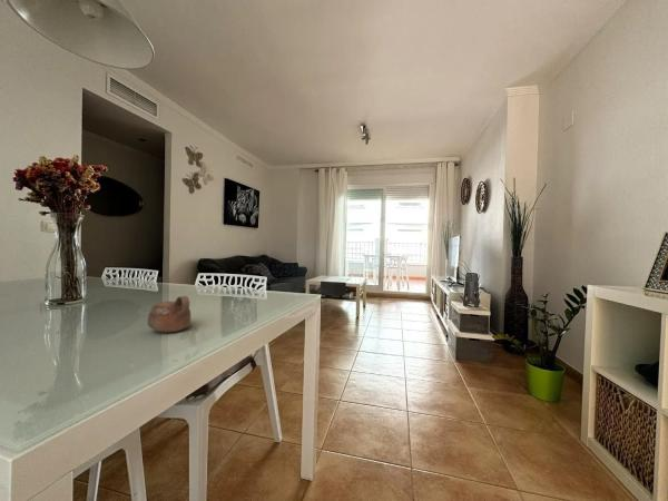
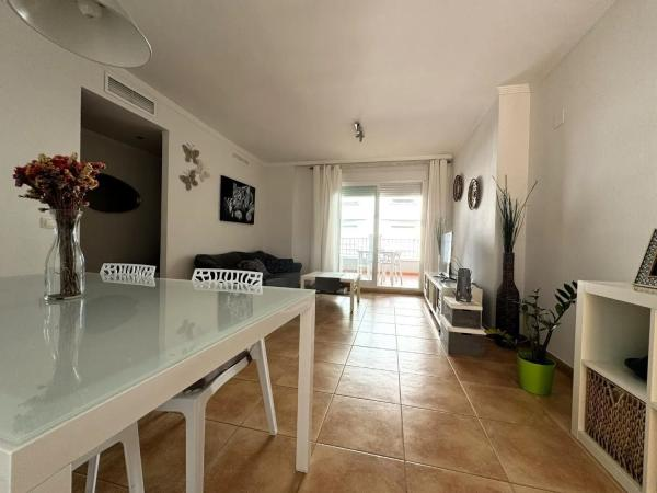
- cup [147,295,191,333]
